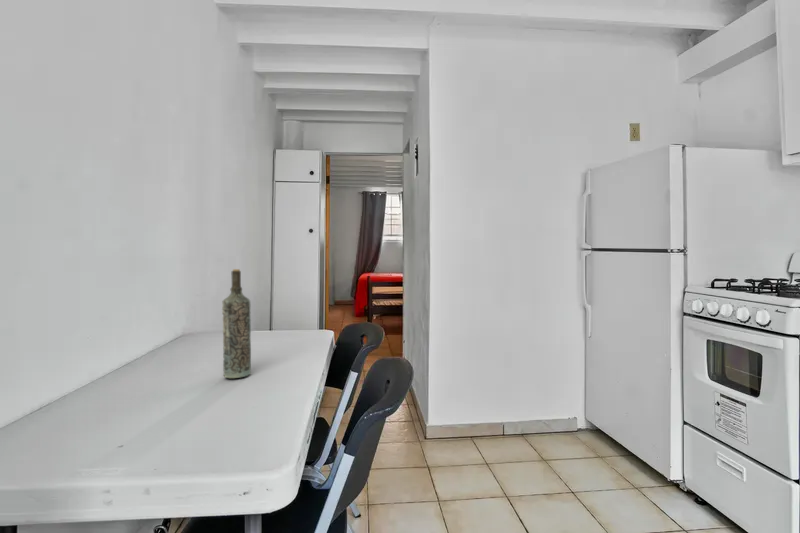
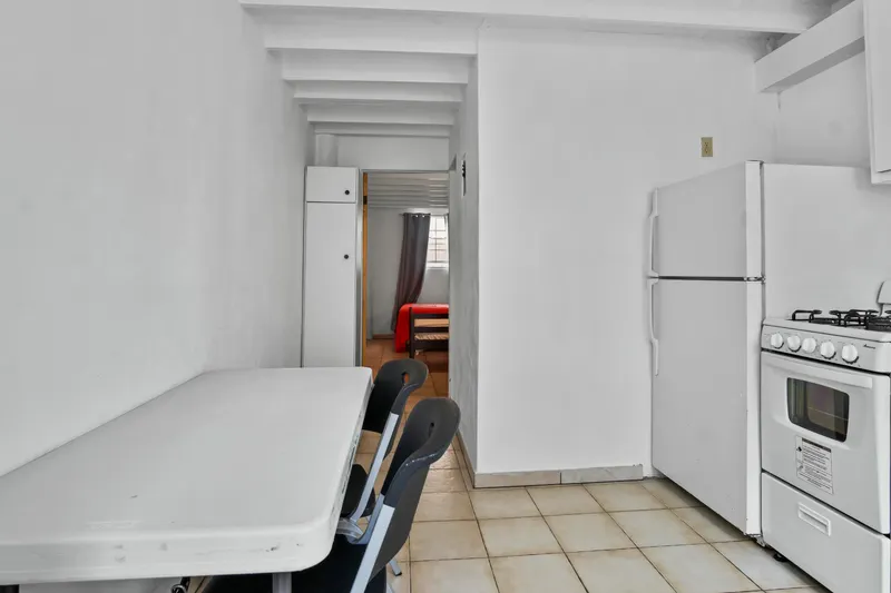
- bottle [221,268,252,379]
